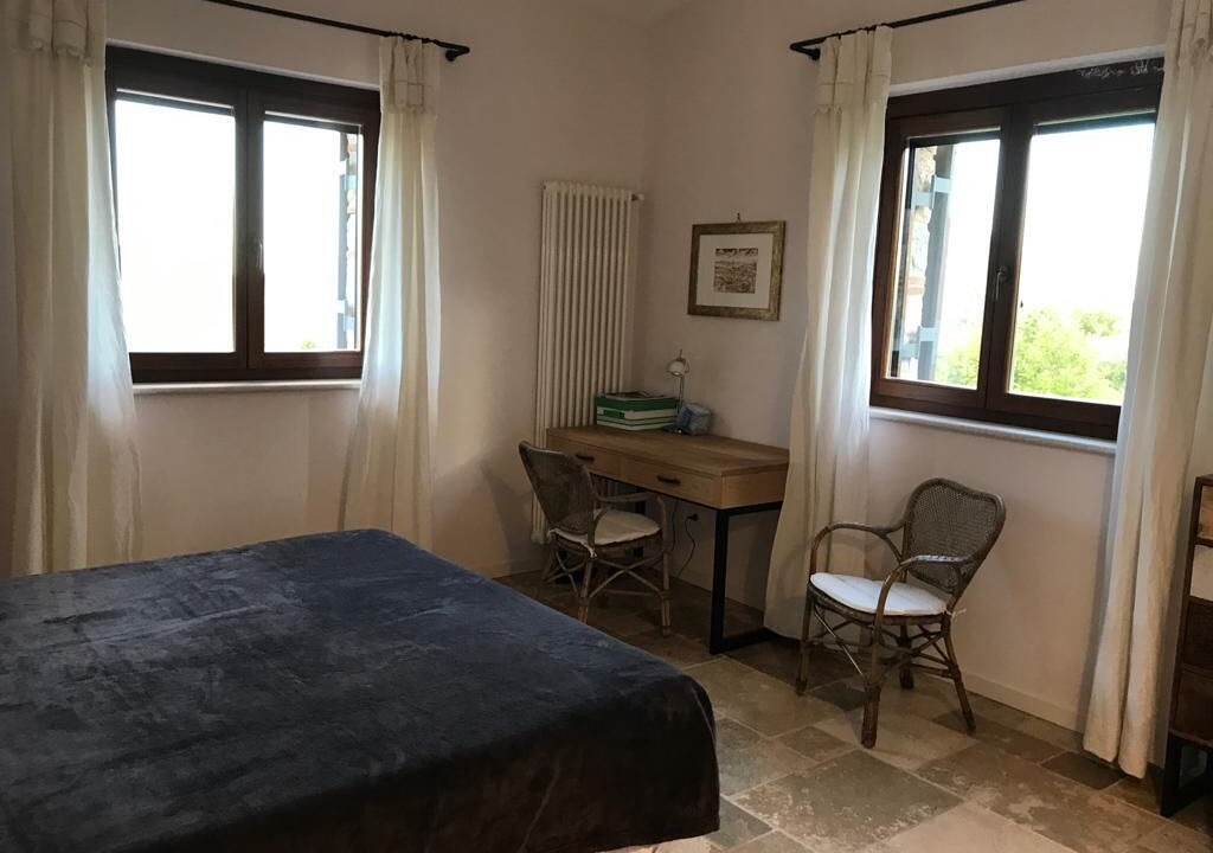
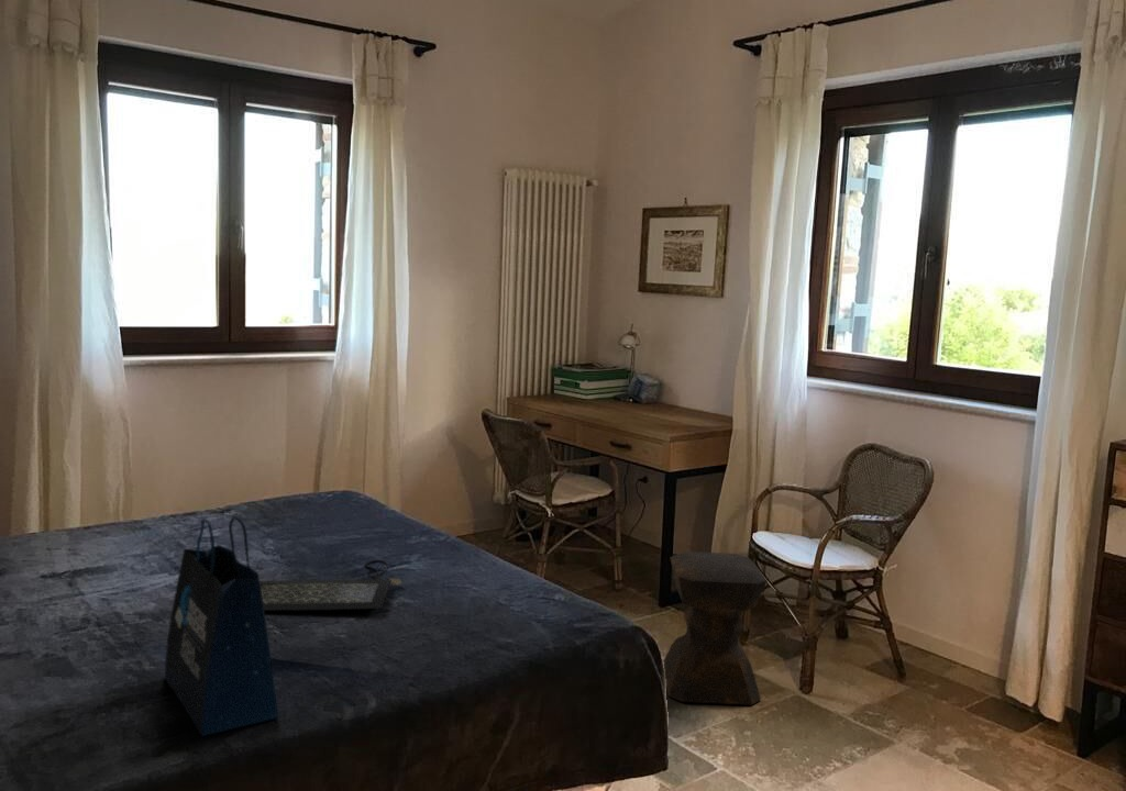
+ tote bag [163,514,279,737]
+ stool [662,550,769,705]
+ clutch bag [260,559,402,612]
